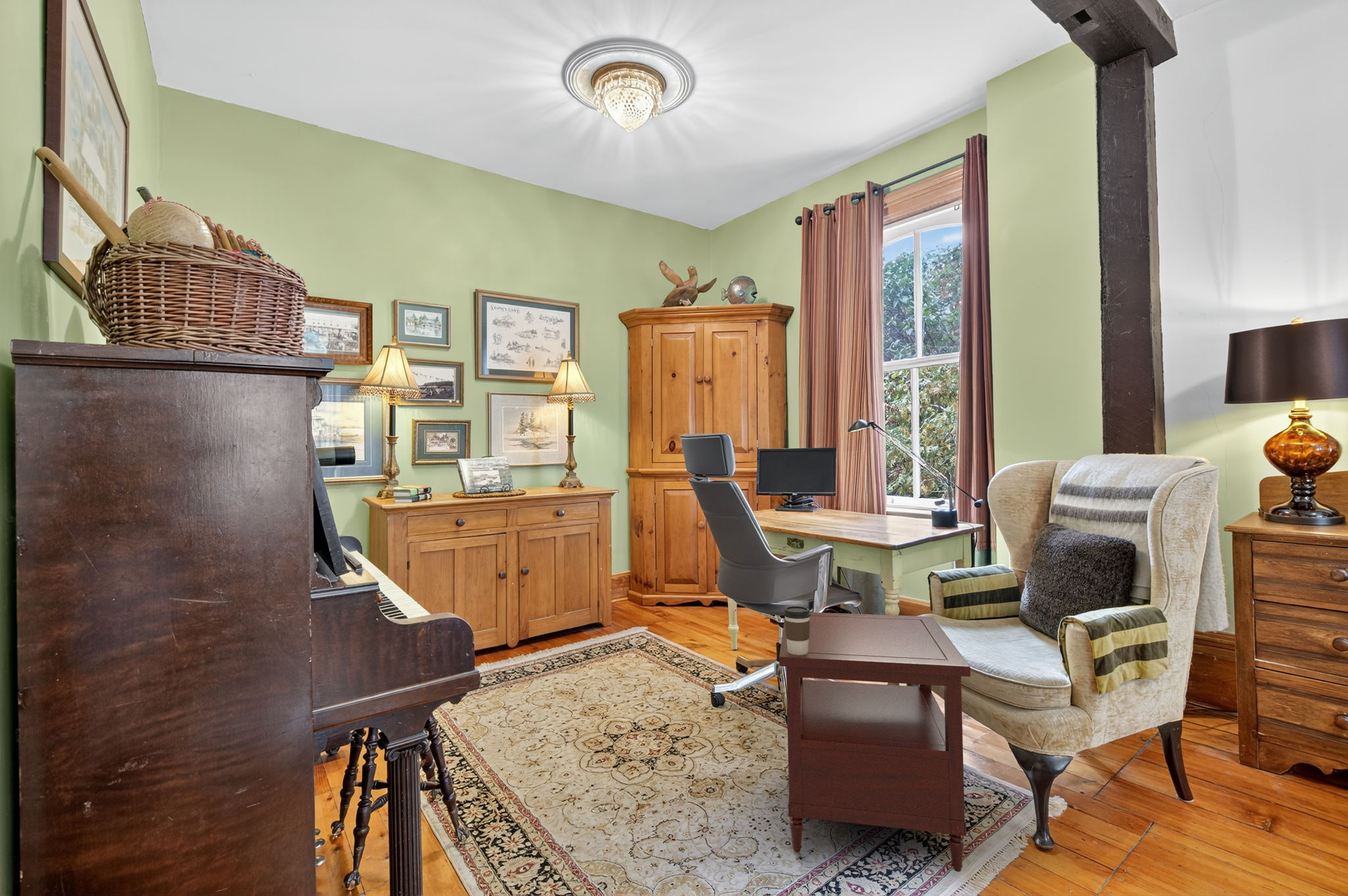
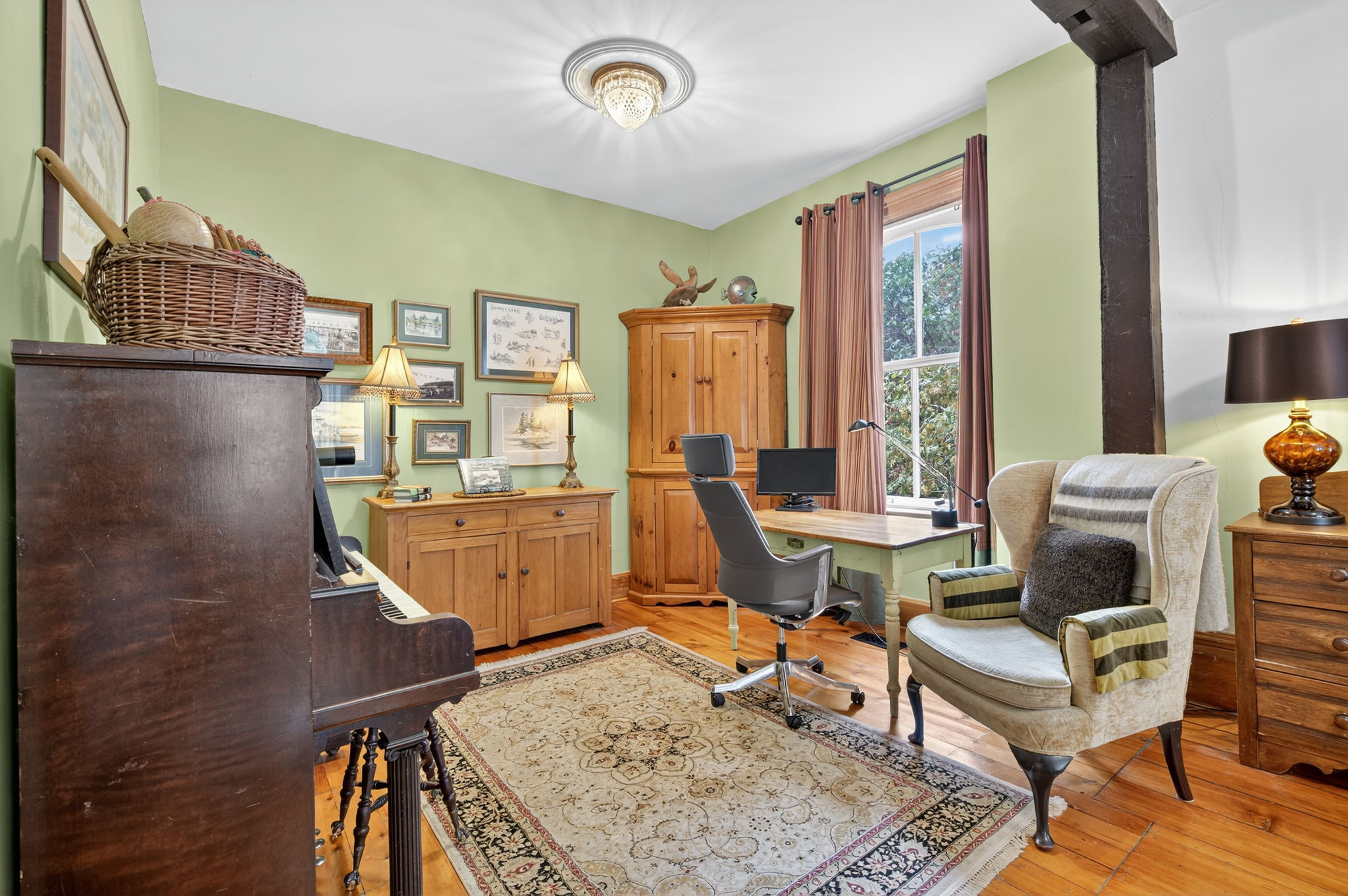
- side table [779,612,971,872]
- coffee cup [783,605,811,655]
